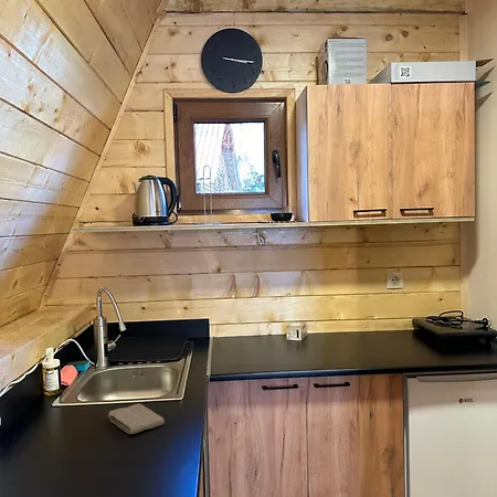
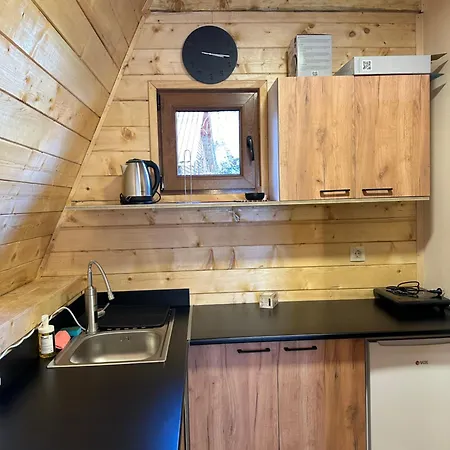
- washcloth [107,403,166,435]
